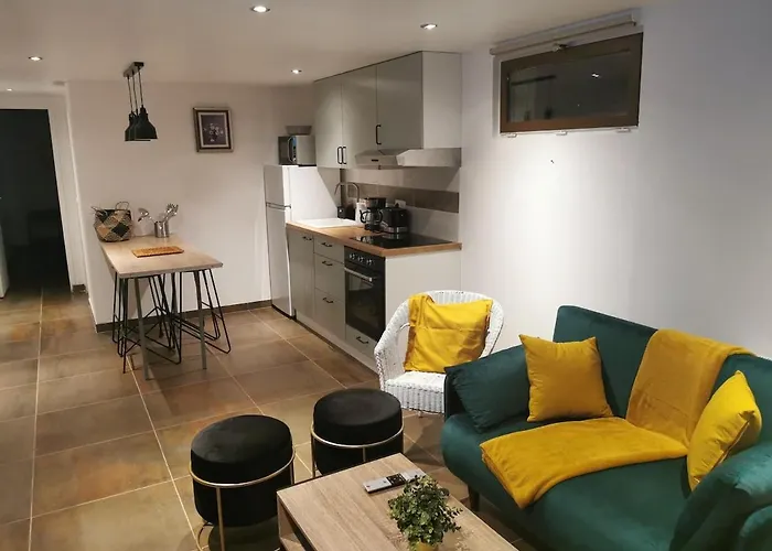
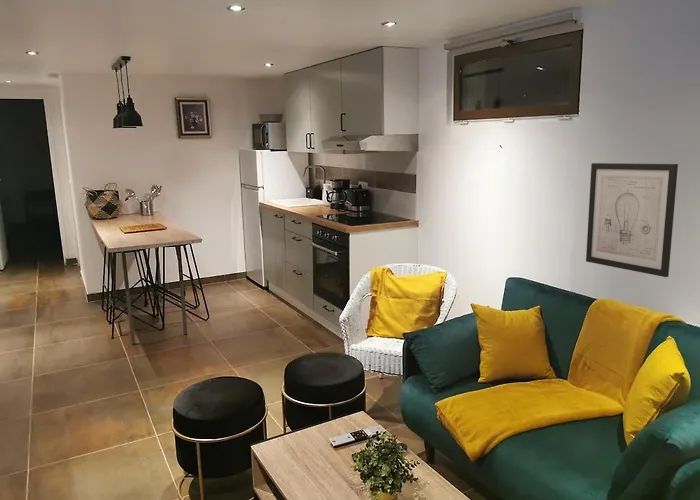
+ wall art [585,162,679,278]
